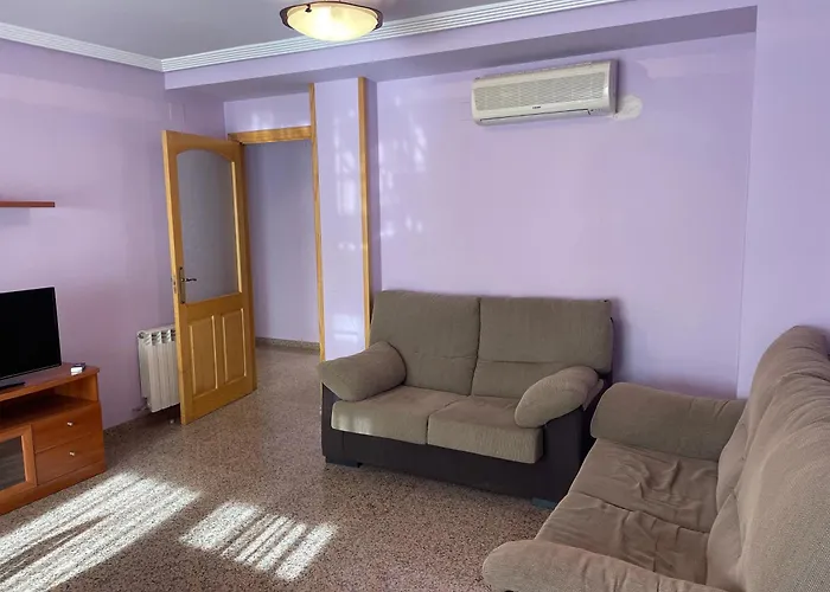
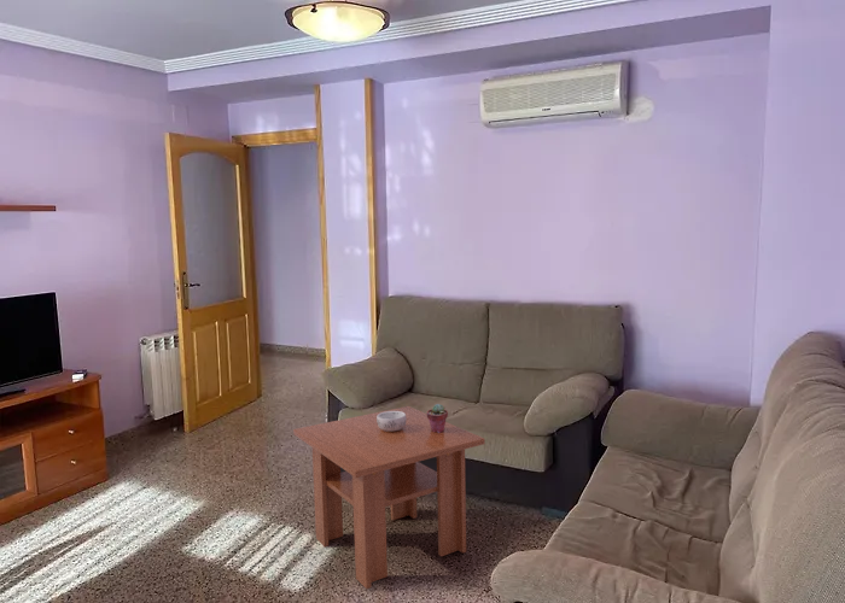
+ coffee table [292,405,486,590]
+ decorative bowl [377,410,407,432]
+ potted succulent [426,403,449,433]
